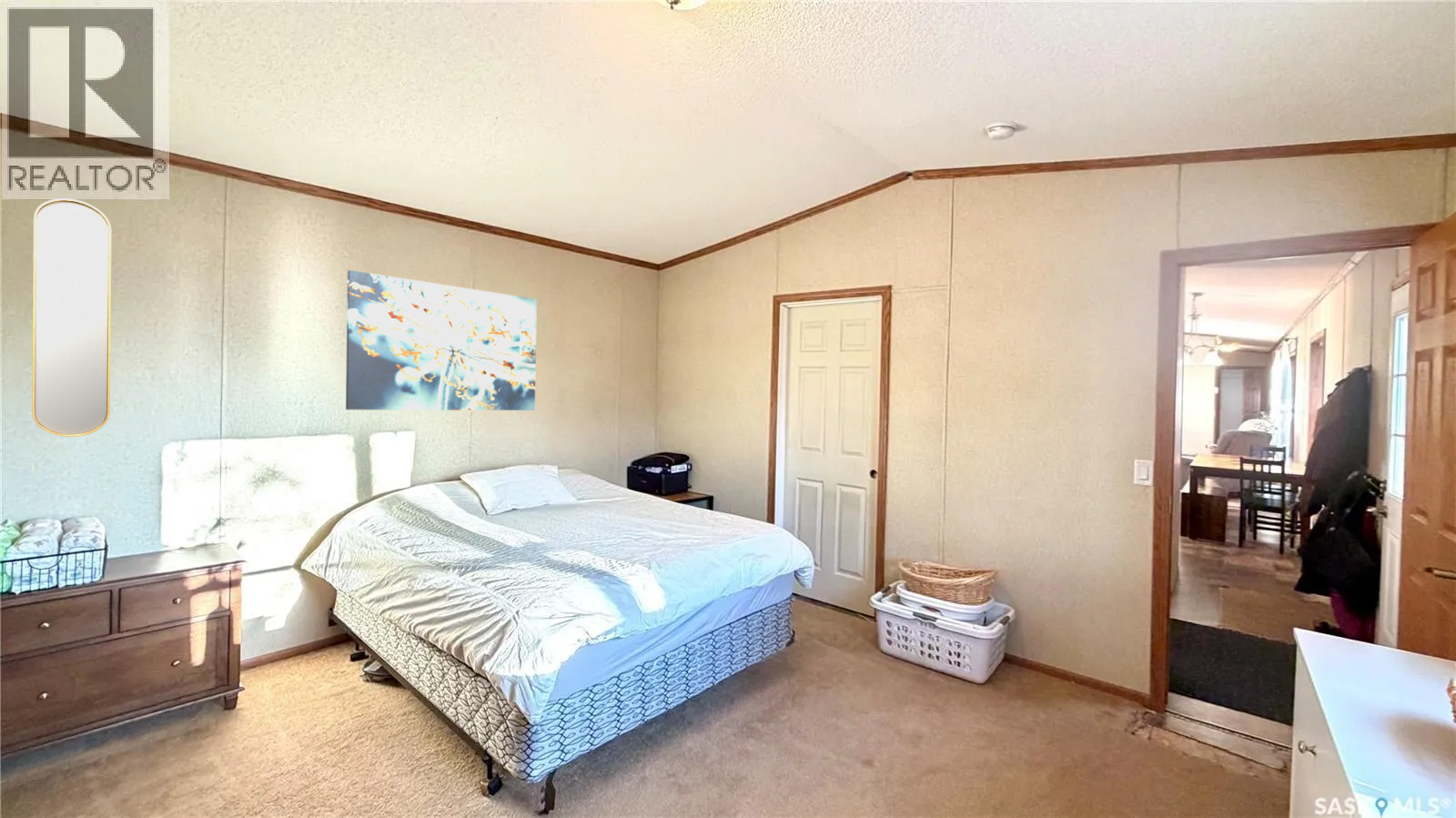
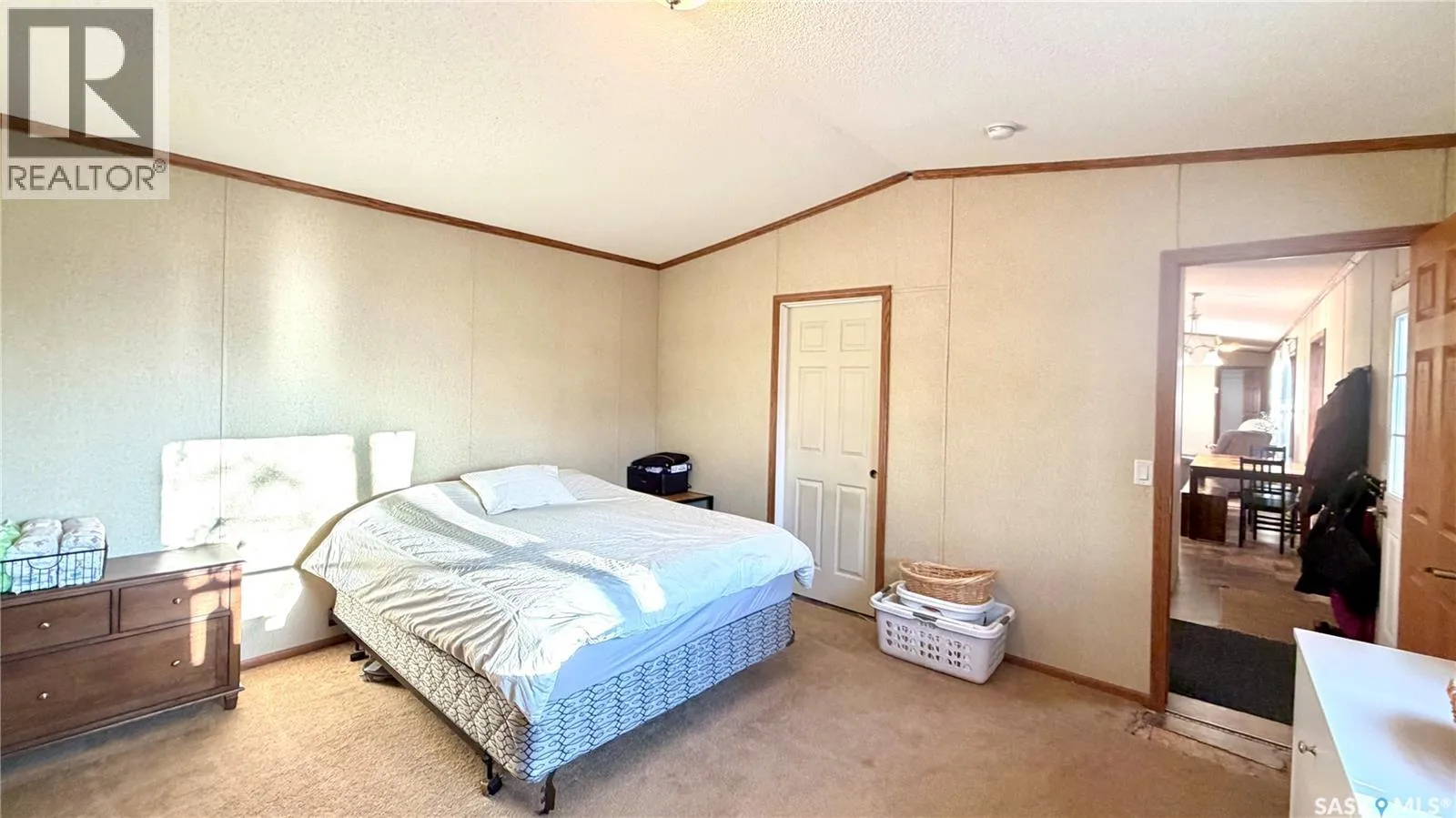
- home mirror [31,197,112,438]
- wall art [345,269,538,411]
